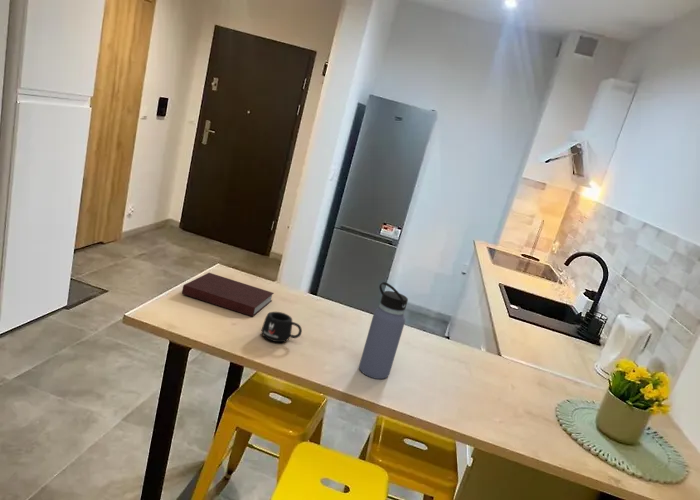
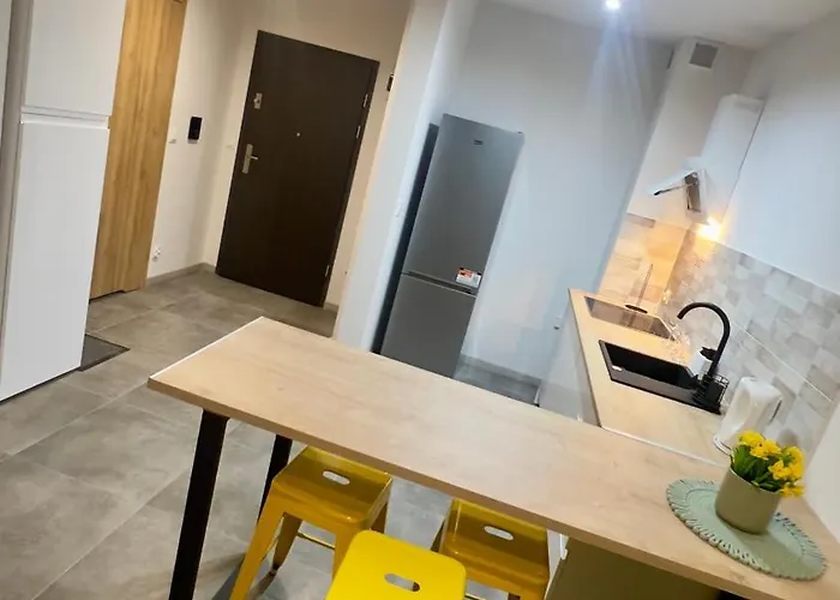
- water bottle [358,281,409,380]
- mug [260,311,303,343]
- notebook [181,272,275,318]
